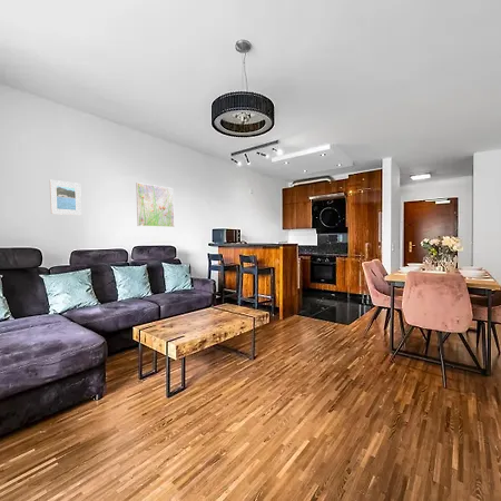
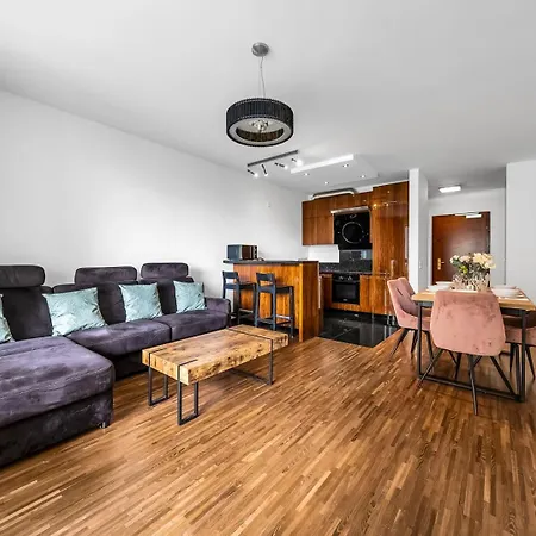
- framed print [135,181,176,228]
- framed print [49,179,82,216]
